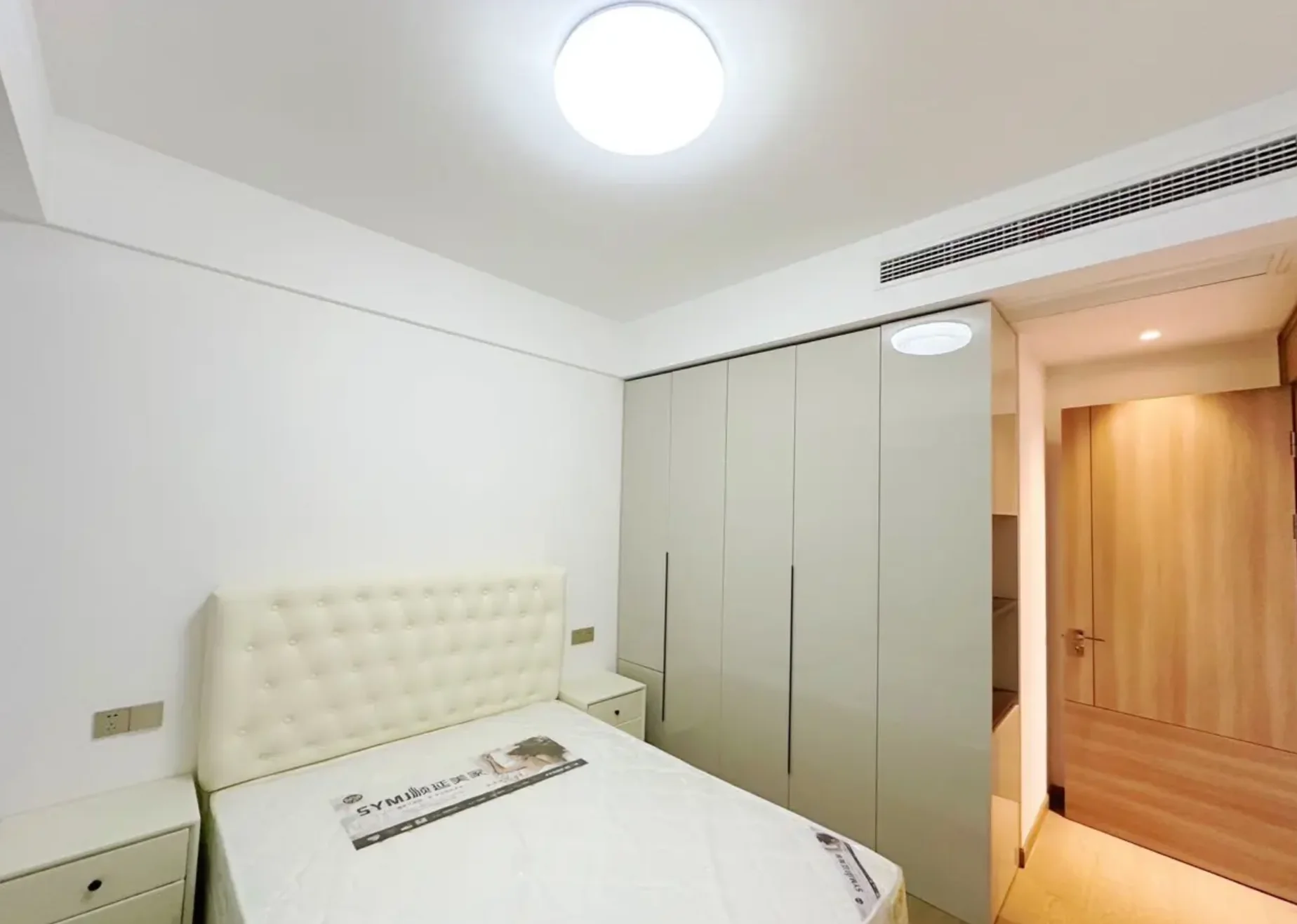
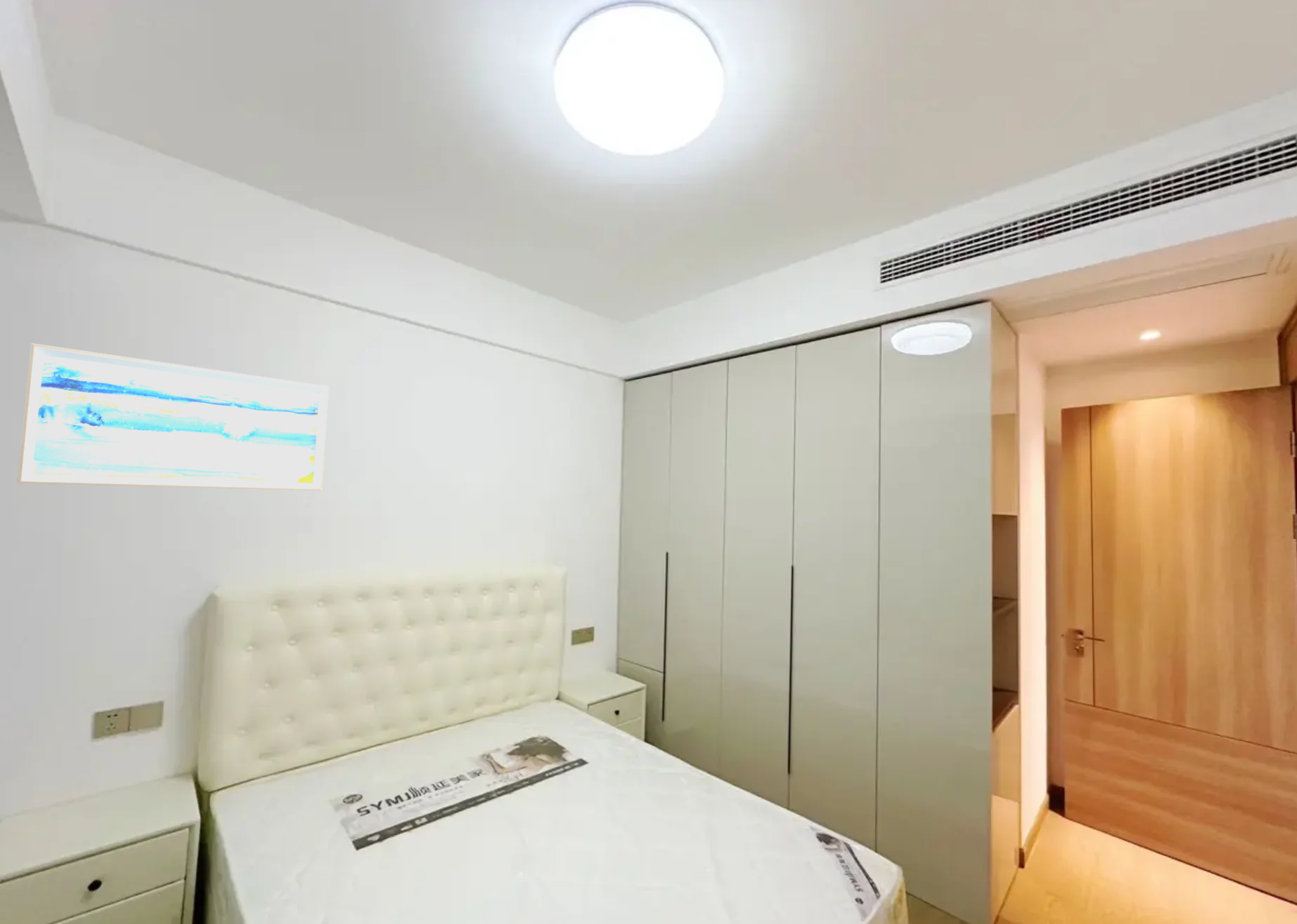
+ wall art [16,342,329,492]
